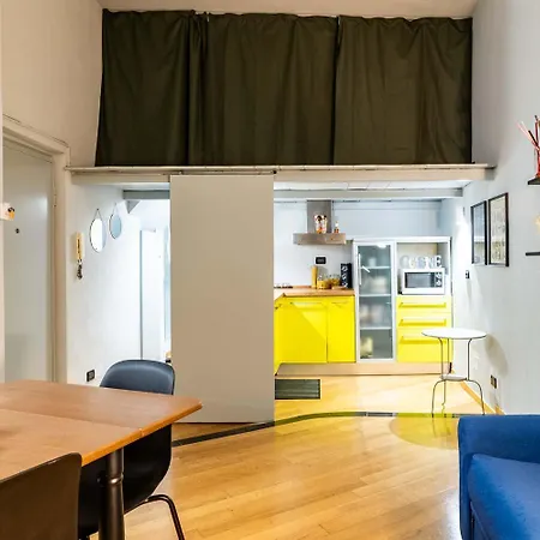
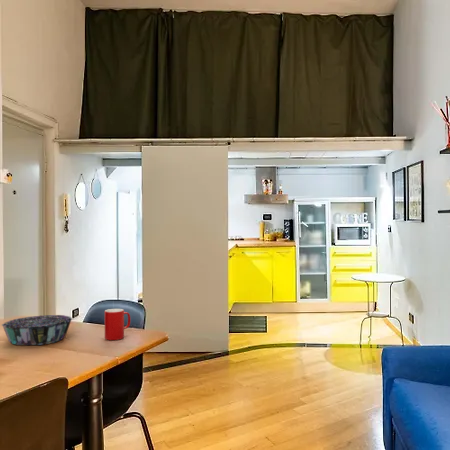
+ cup [104,308,131,341]
+ decorative bowl [1,314,73,346]
